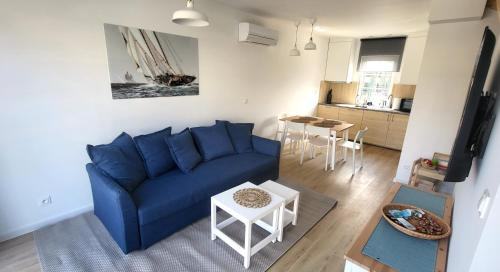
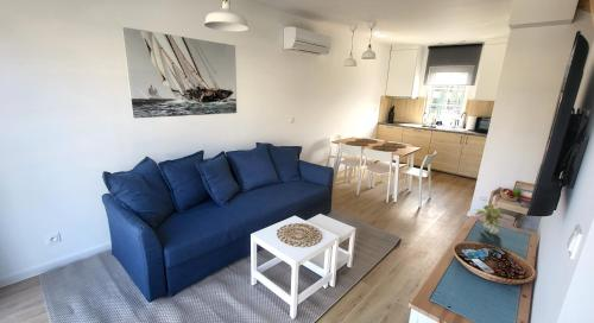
+ plant [470,198,504,235]
